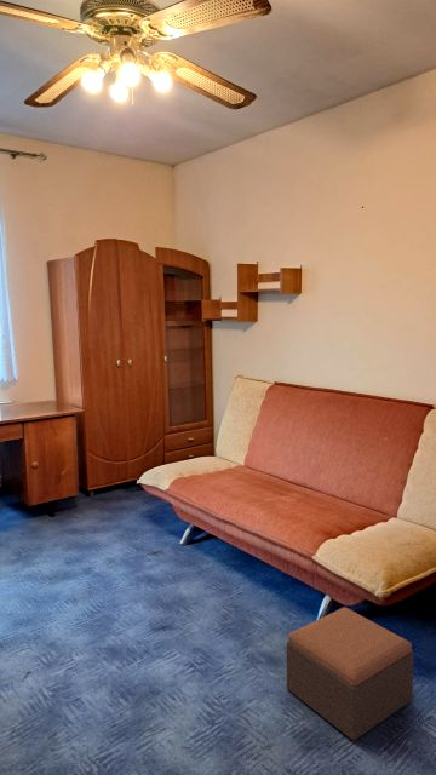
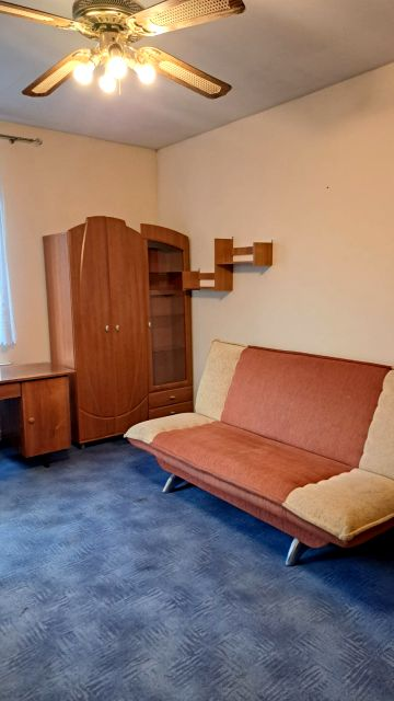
- footstool [286,607,415,741]
